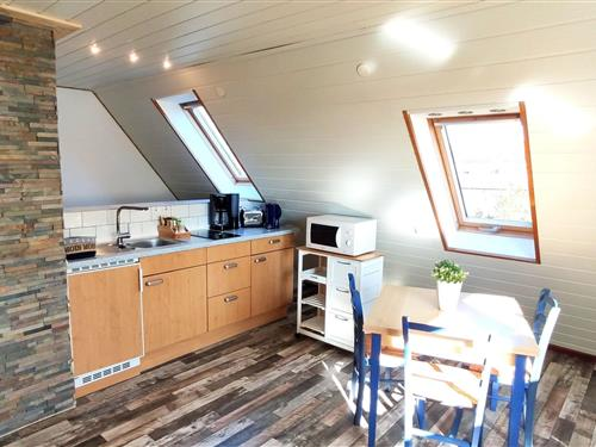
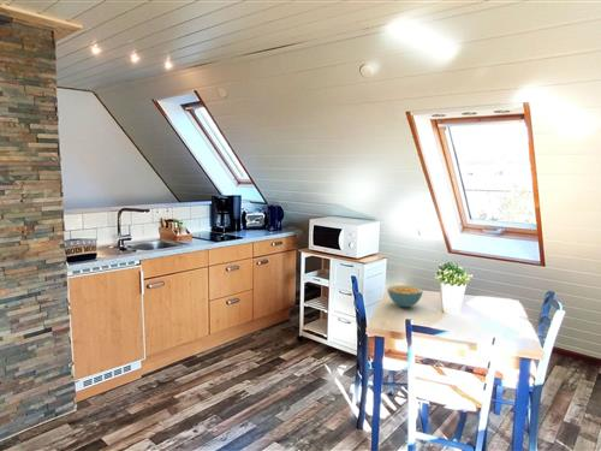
+ cereal bowl [387,284,424,308]
